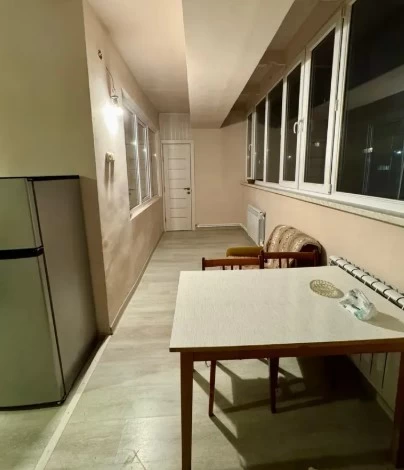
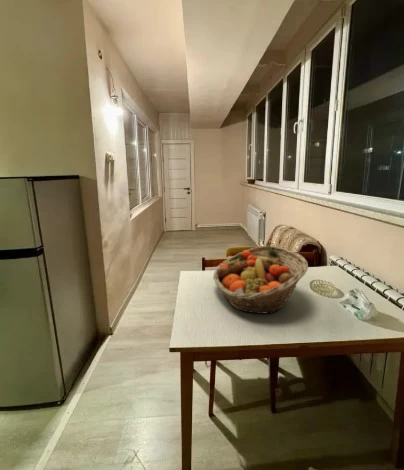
+ fruit basket [212,245,309,315]
